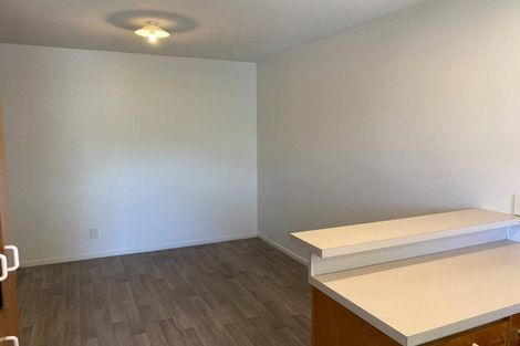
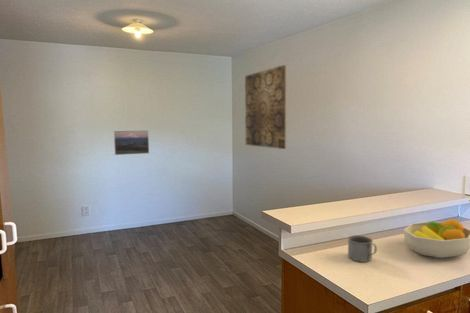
+ fruit bowl [403,218,470,259]
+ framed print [113,129,150,156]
+ wall art [244,64,287,150]
+ mug [347,234,378,263]
